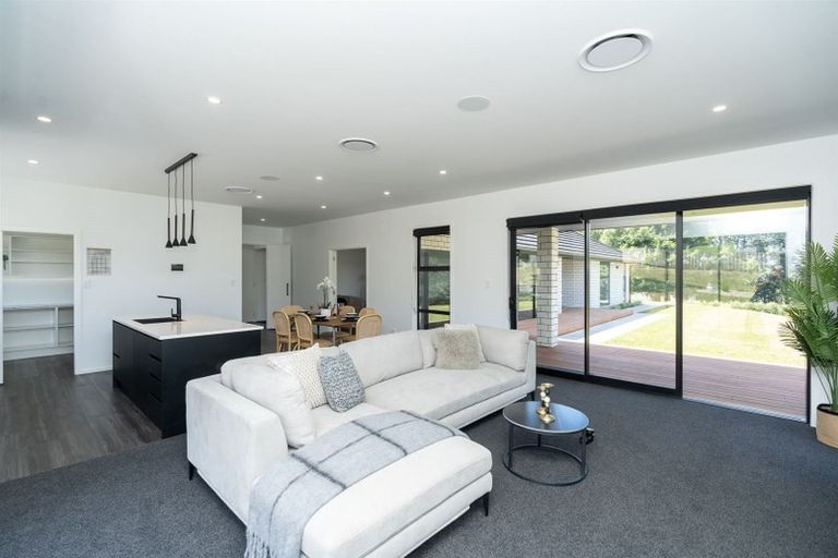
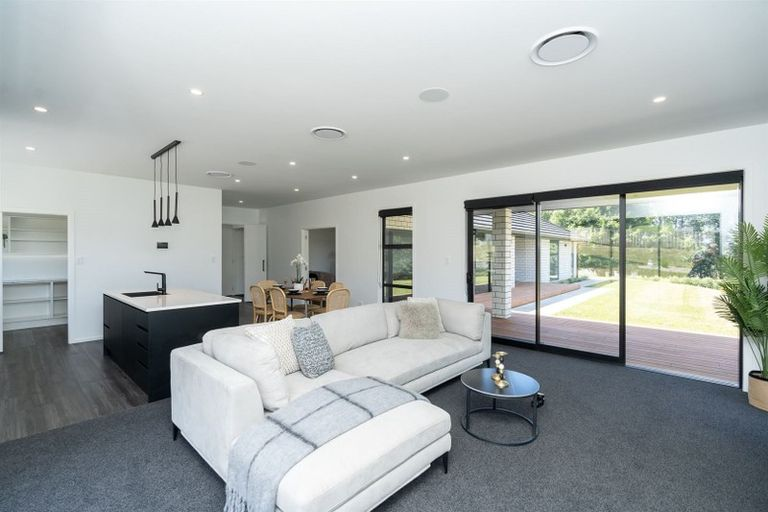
- calendar [85,245,112,277]
